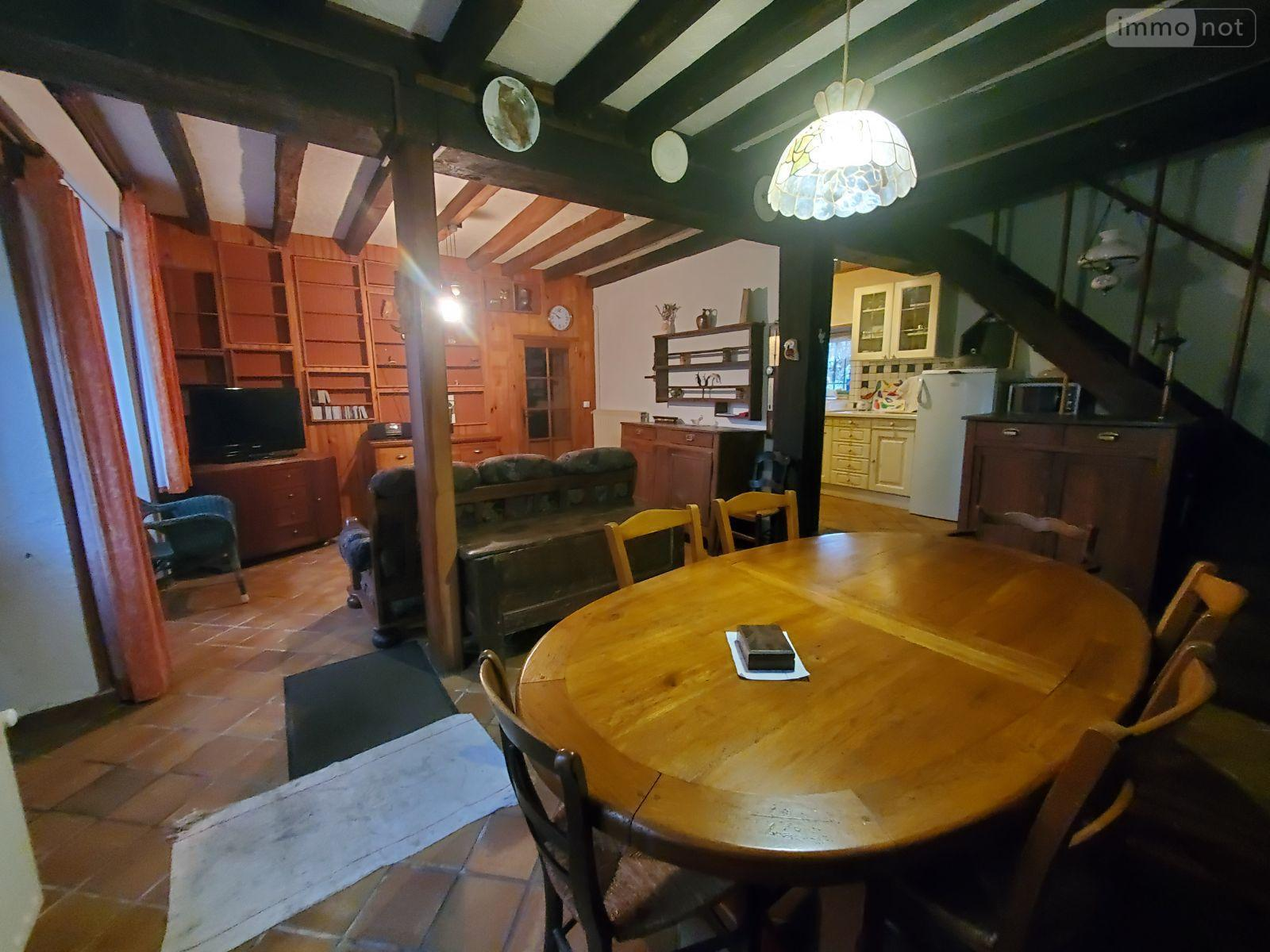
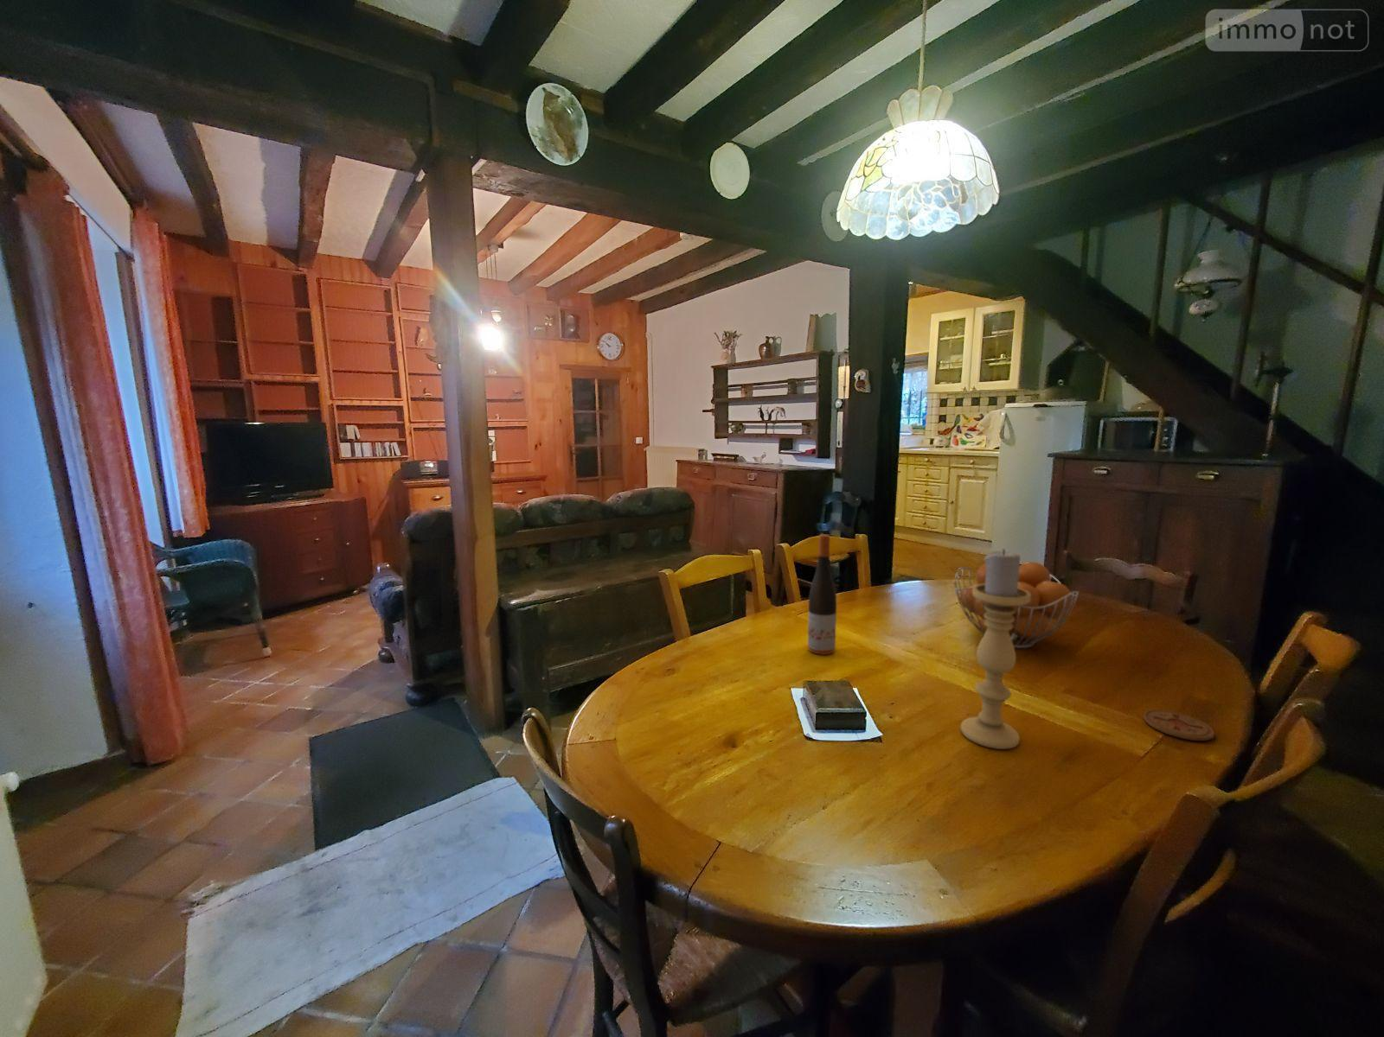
+ wine bottle [808,533,837,655]
+ candle holder [960,548,1031,751]
+ coaster [1143,709,1215,742]
+ fruit basket [954,561,1080,649]
